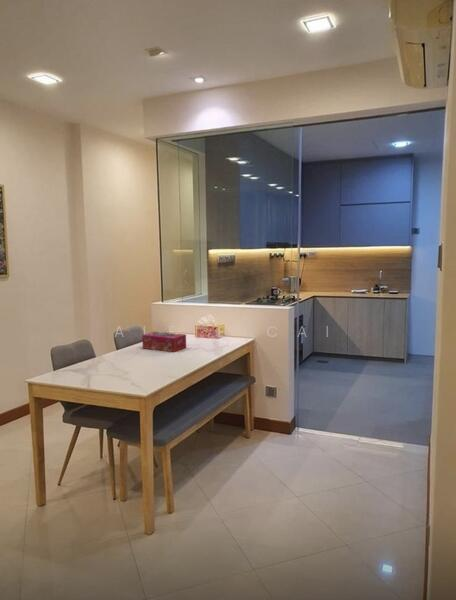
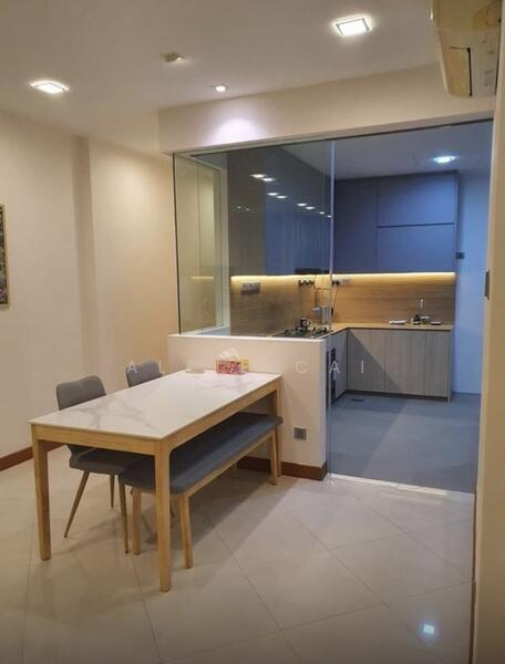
- tissue box [141,331,187,353]
